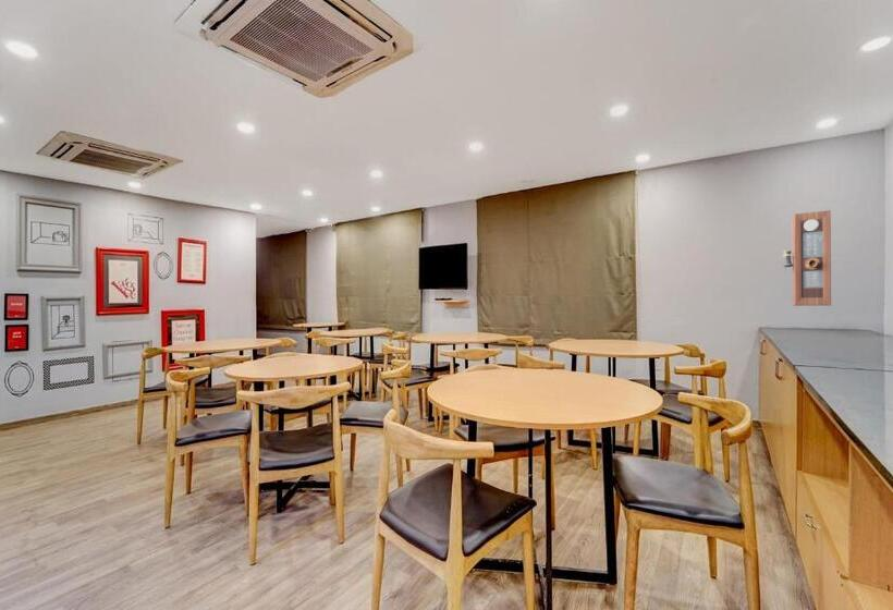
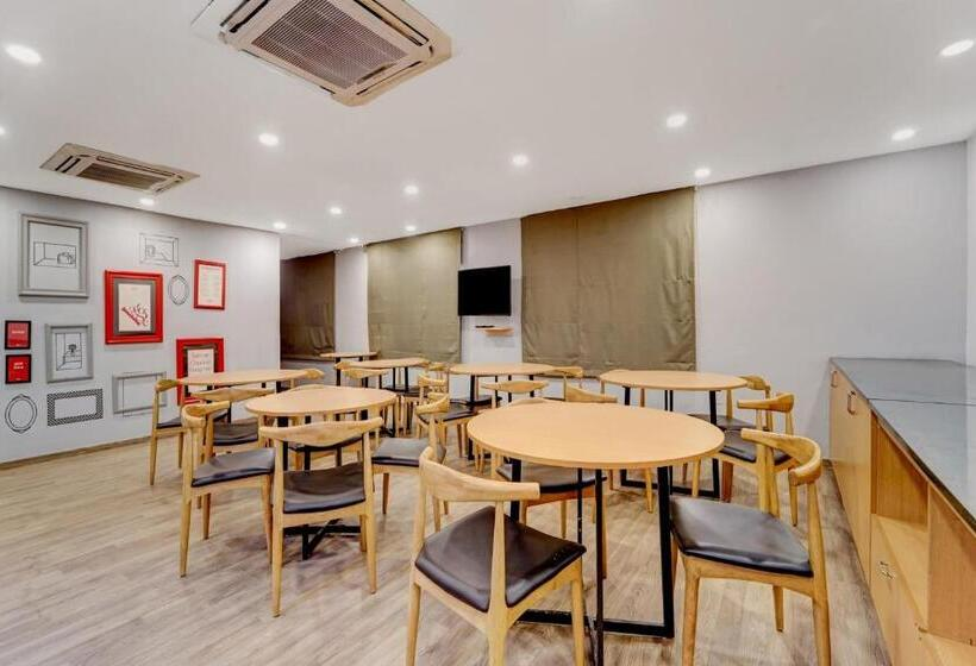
- pendulum clock [782,209,832,307]
